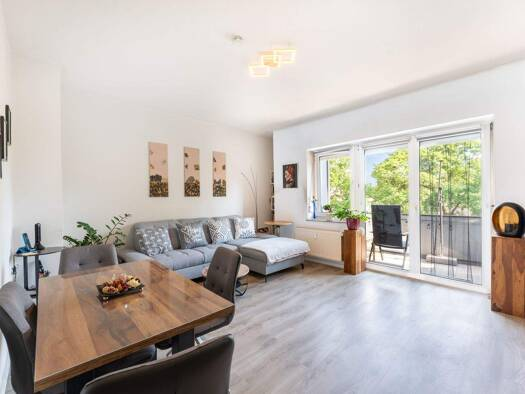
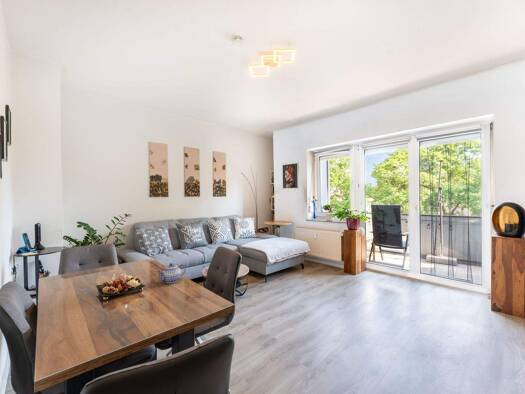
+ teapot [155,262,187,284]
